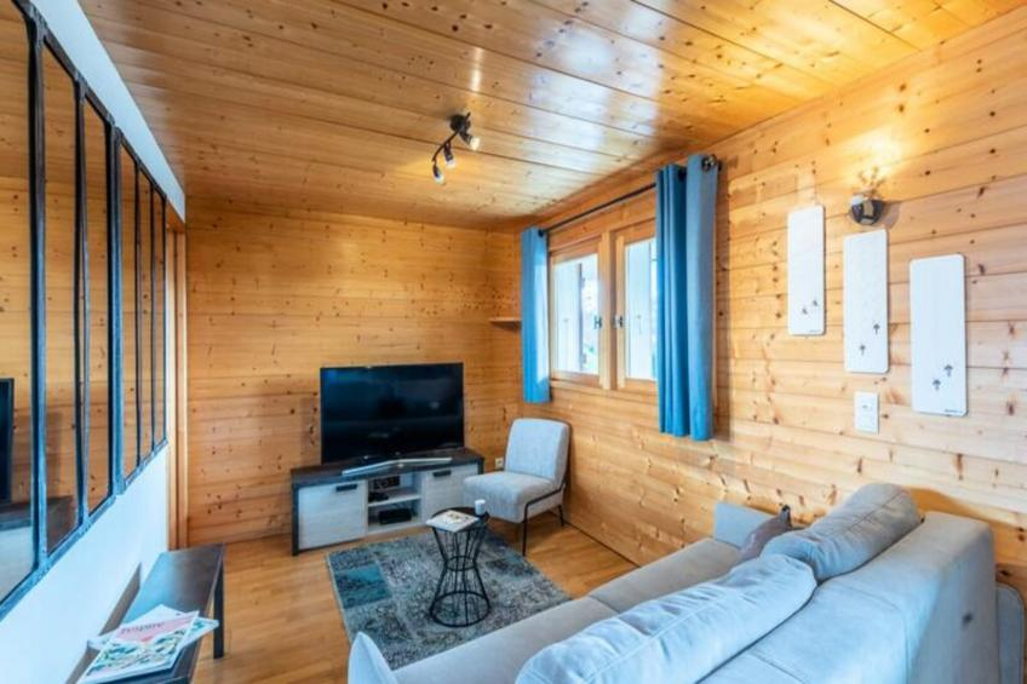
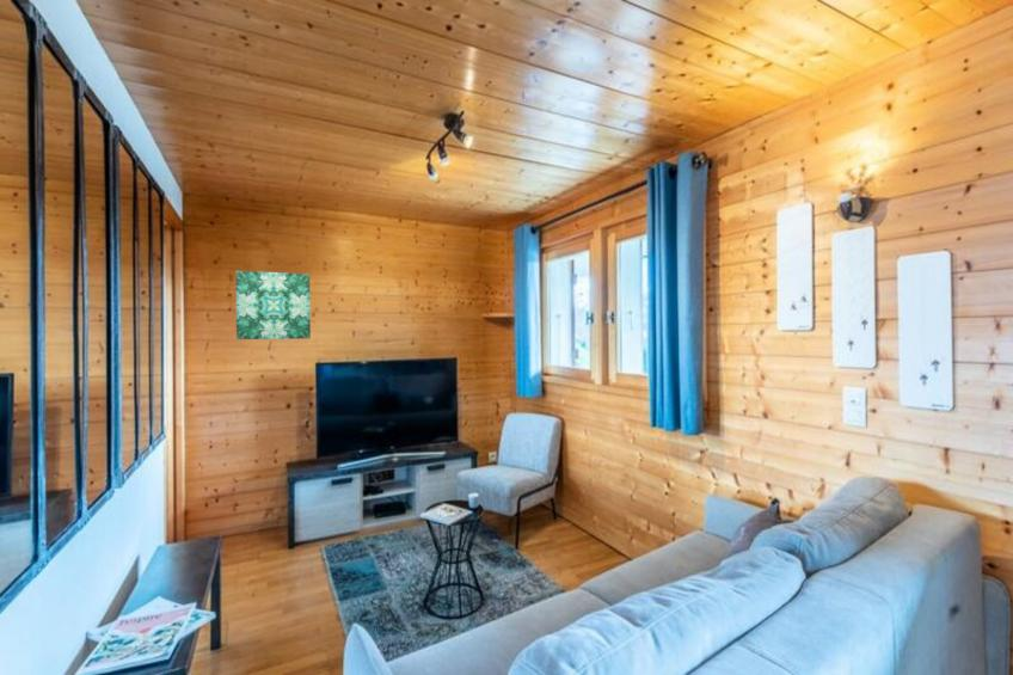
+ wall art [235,270,312,340]
